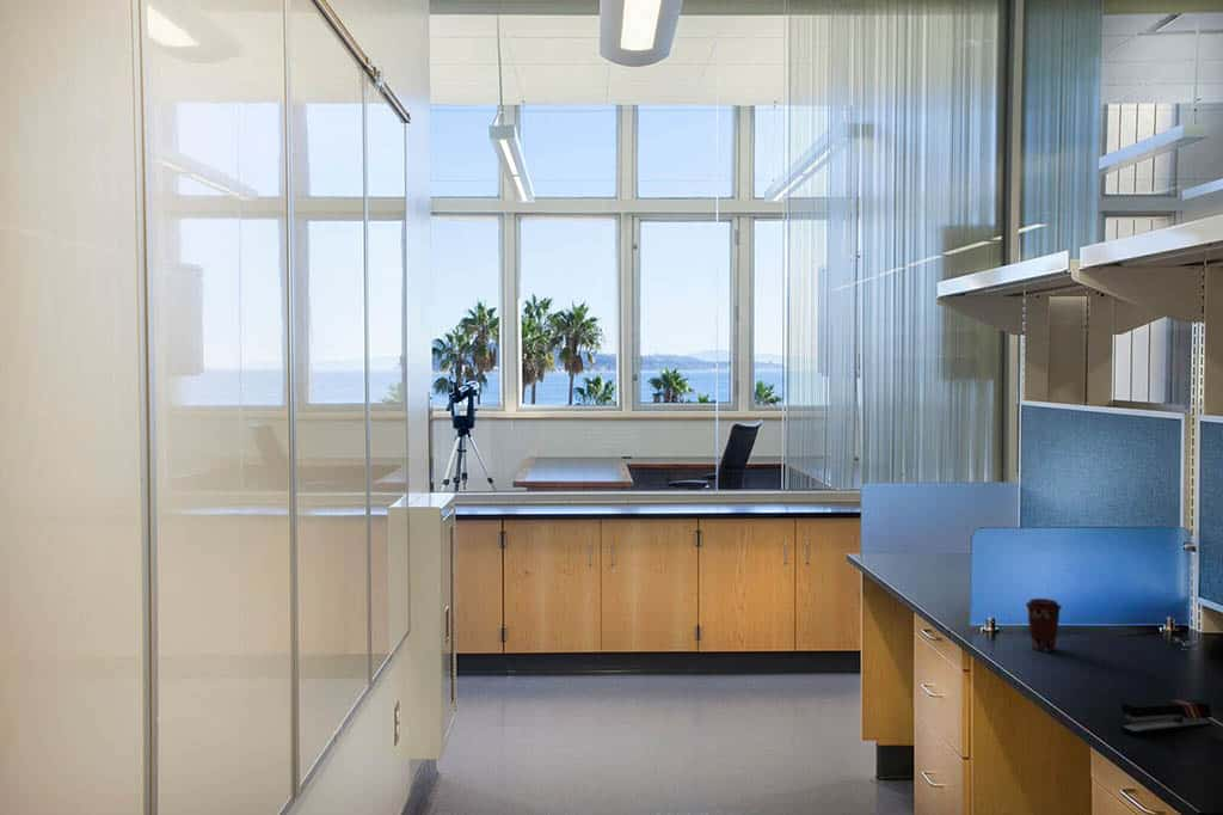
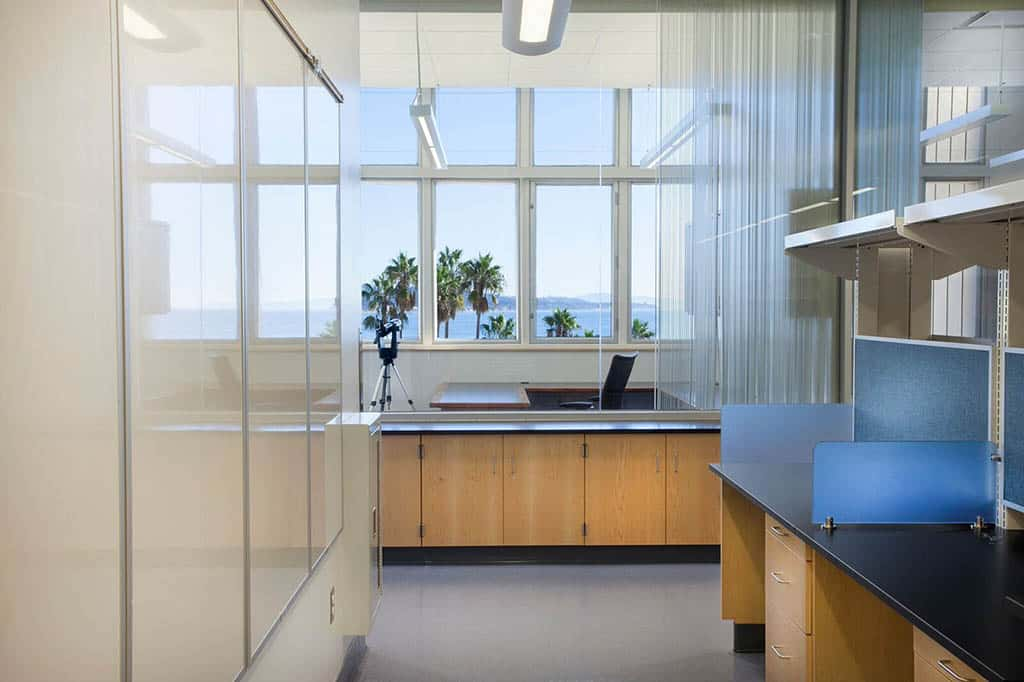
- coffee cup [1025,598,1063,652]
- stapler [1119,698,1213,736]
